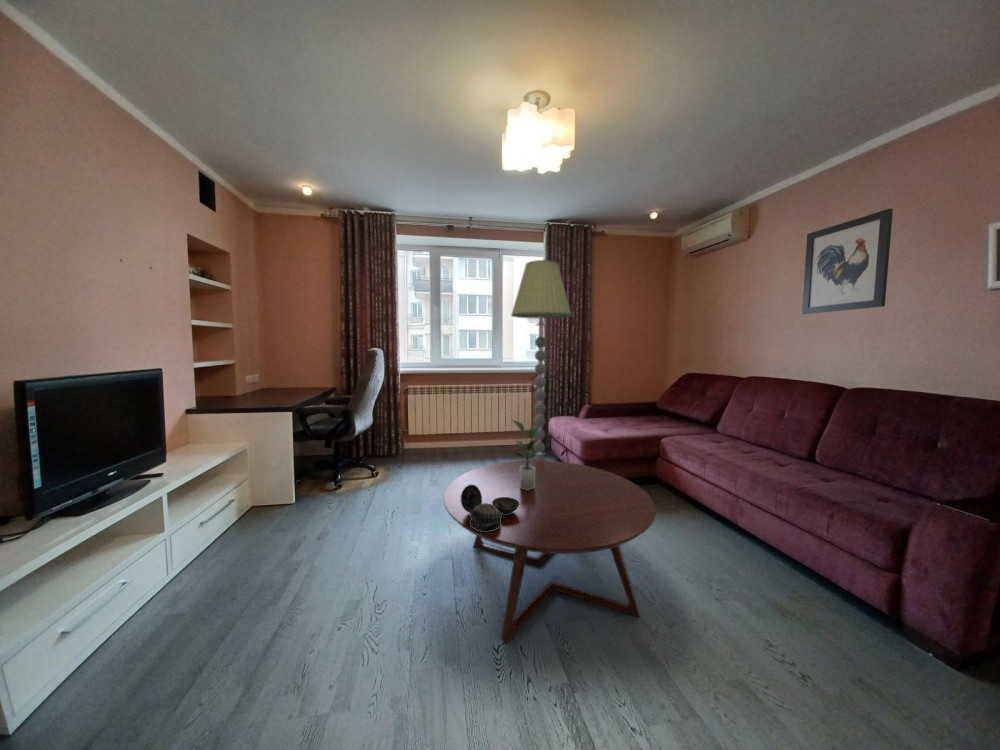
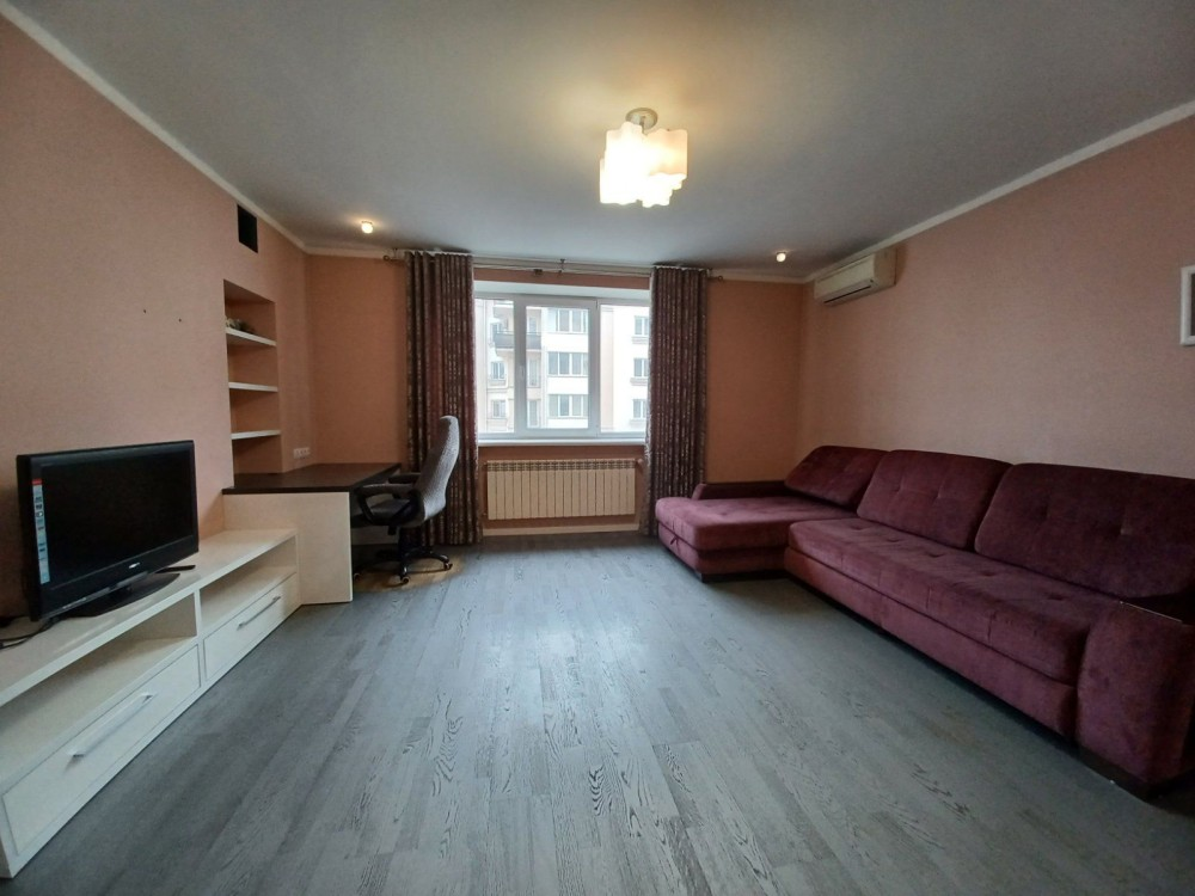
- floor lamp [510,259,573,461]
- potted plant [510,418,545,490]
- wall art [801,208,894,315]
- decorative bowl [461,485,520,531]
- coffee table [443,460,657,644]
